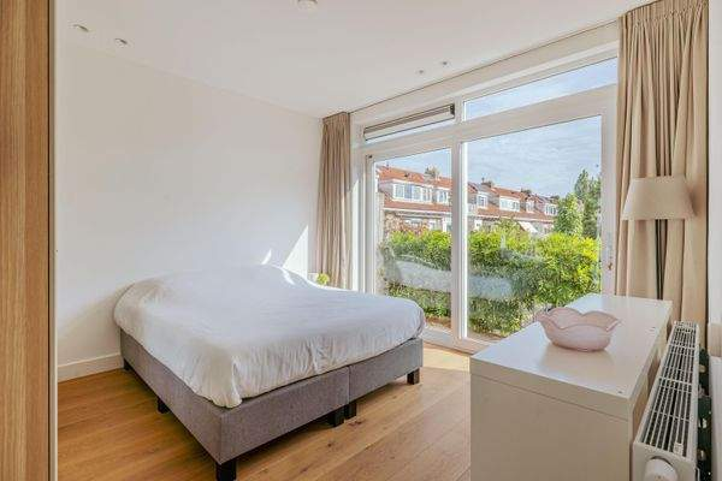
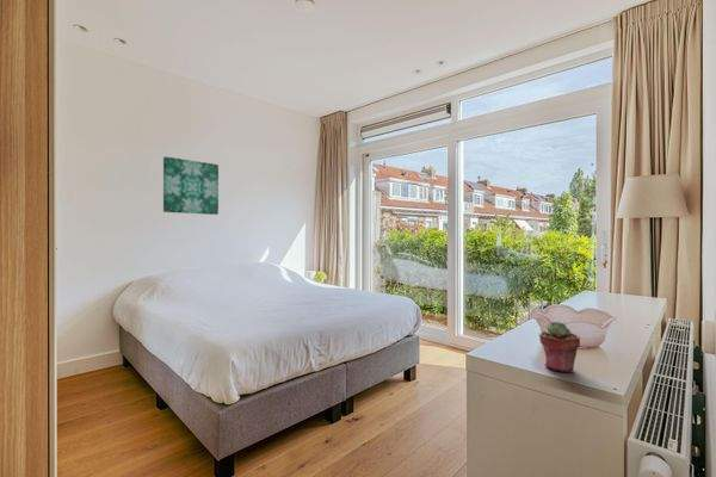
+ potted succulent [538,321,581,373]
+ wall art [162,155,220,216]
